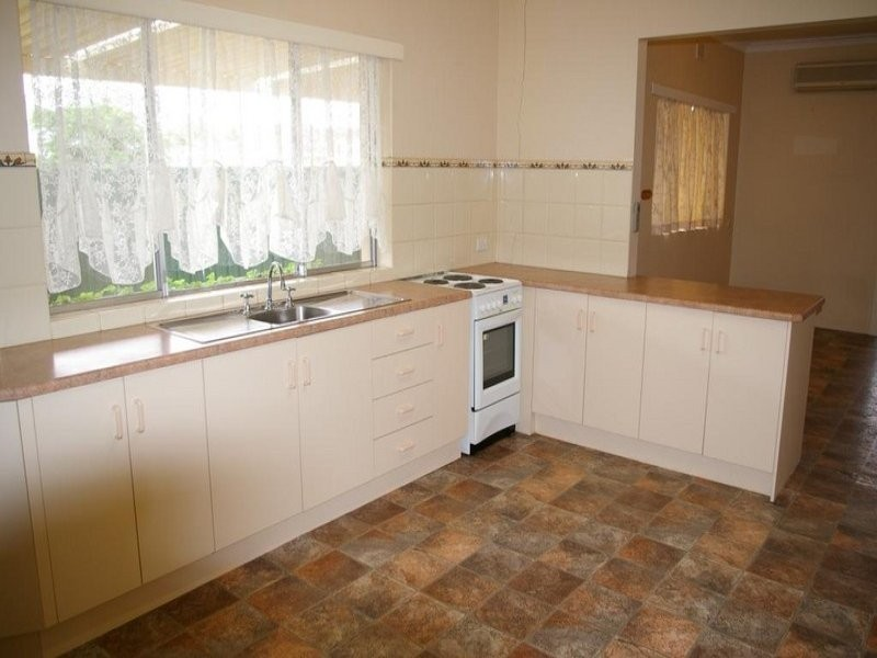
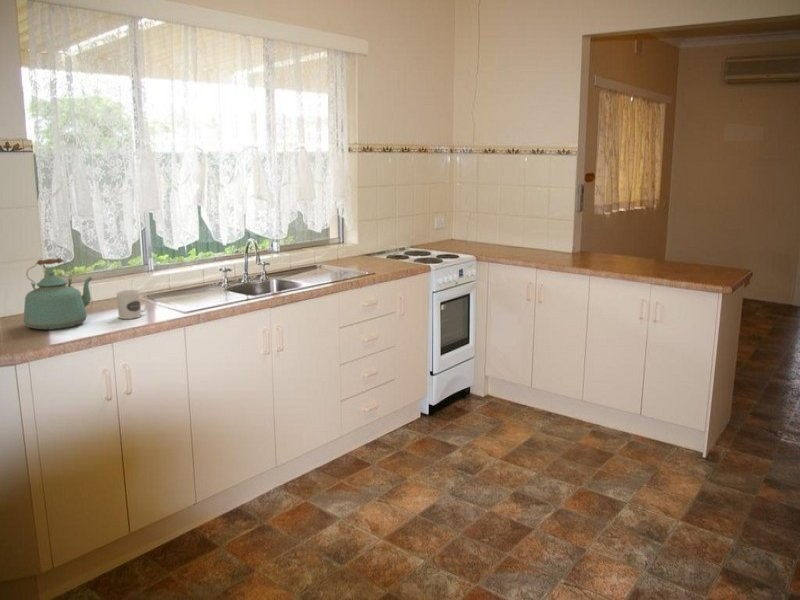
+ kettle [22,257,93,331]
+ mug [116,289,149,320]
